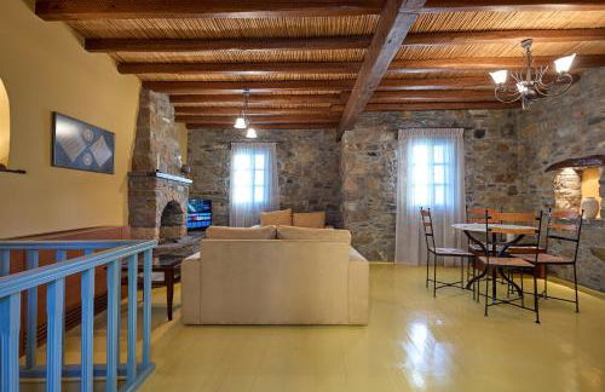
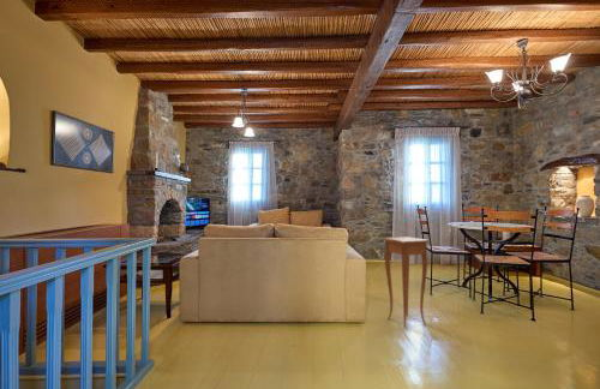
+ side table [382,235,431,329]
